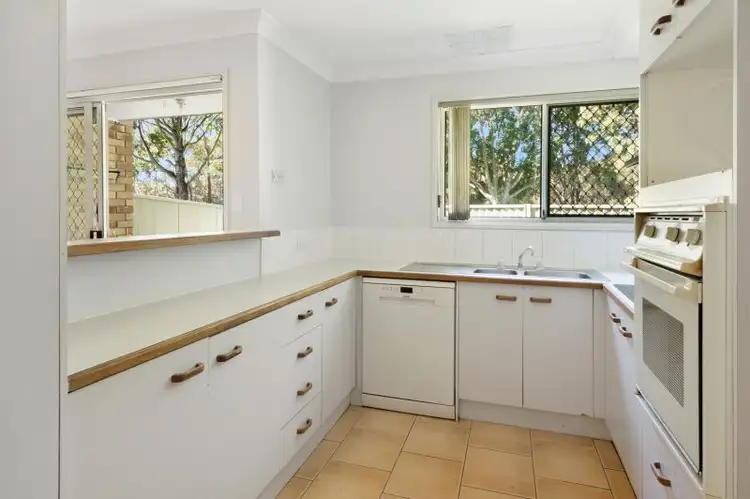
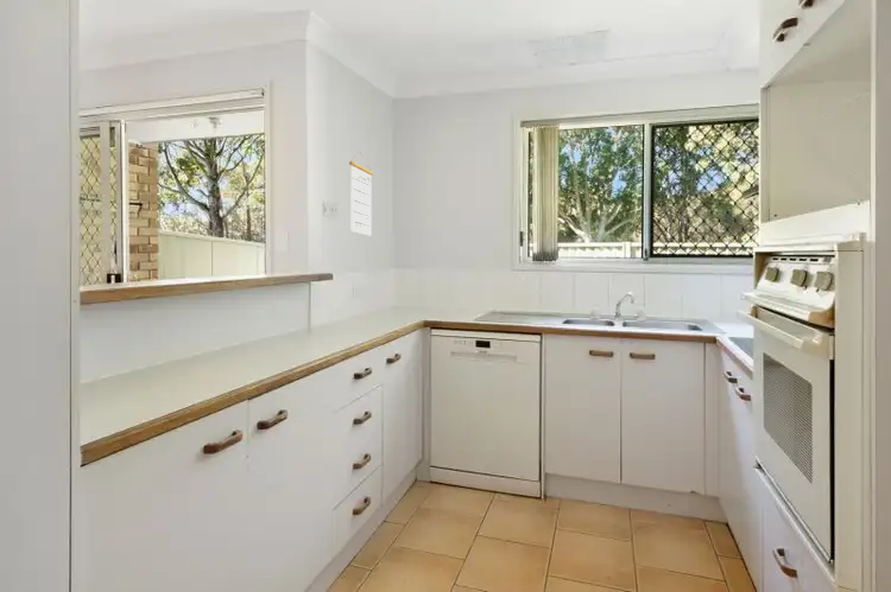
+ calendar [348,149,374,237]
